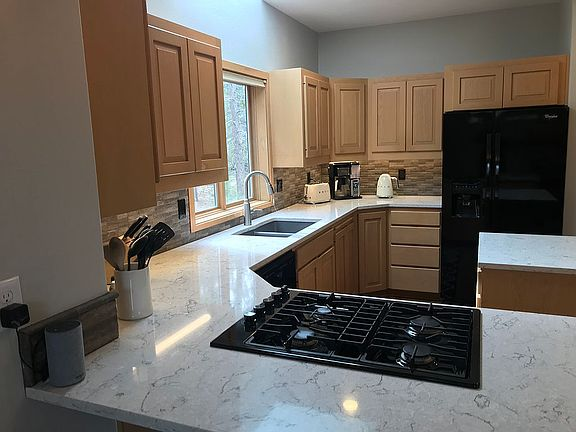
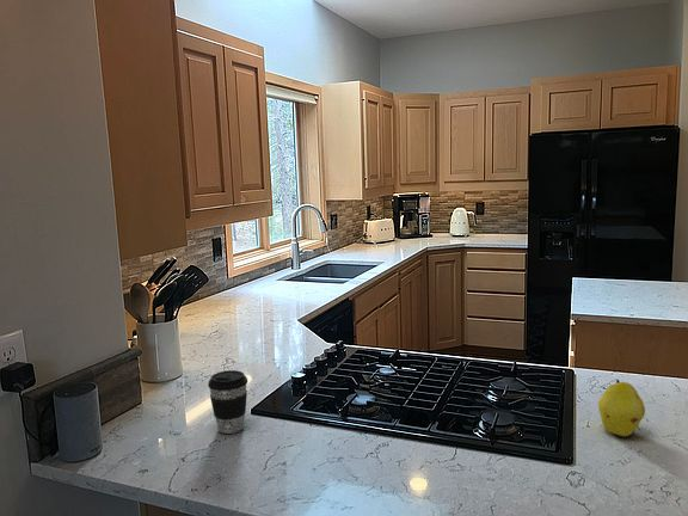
+ coffee cup [207,369,248,435]
+ fruit [597,379,646,437]
